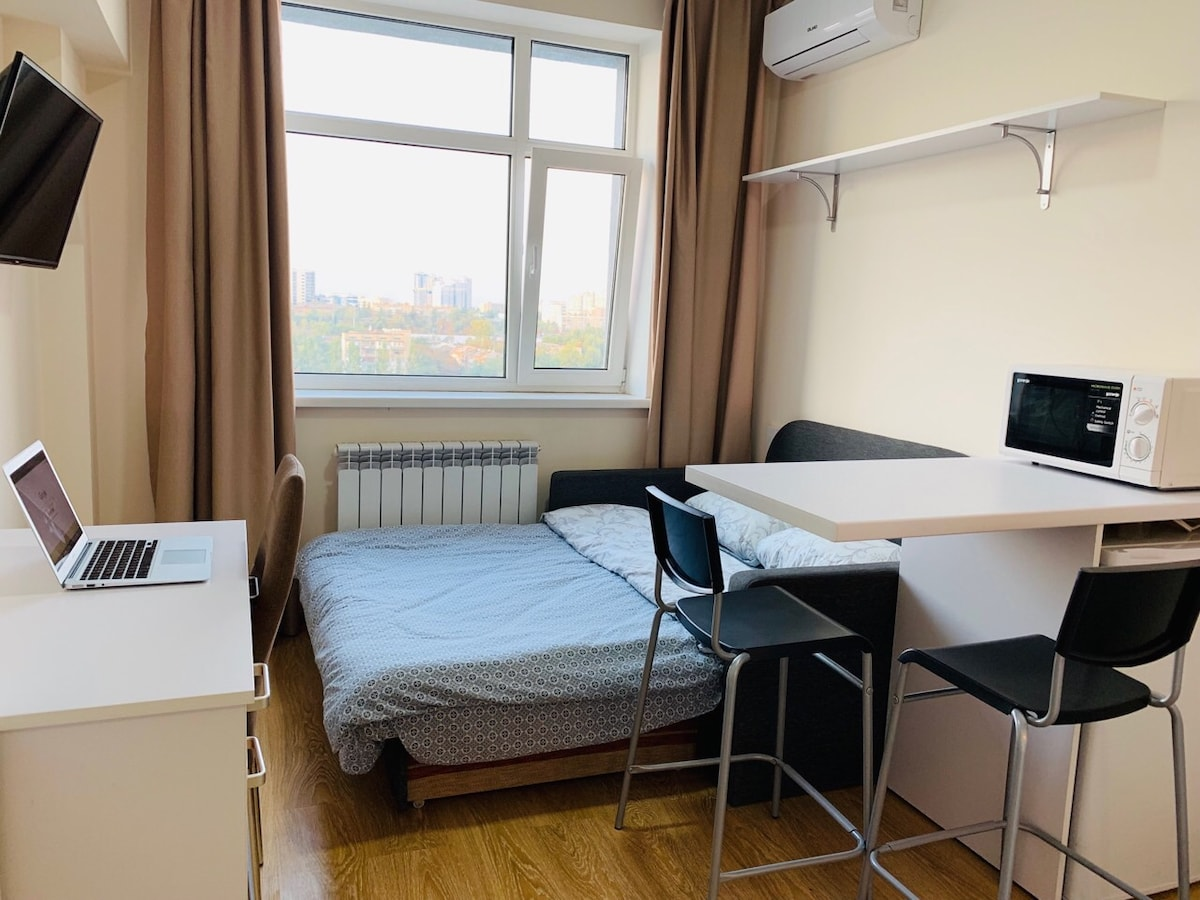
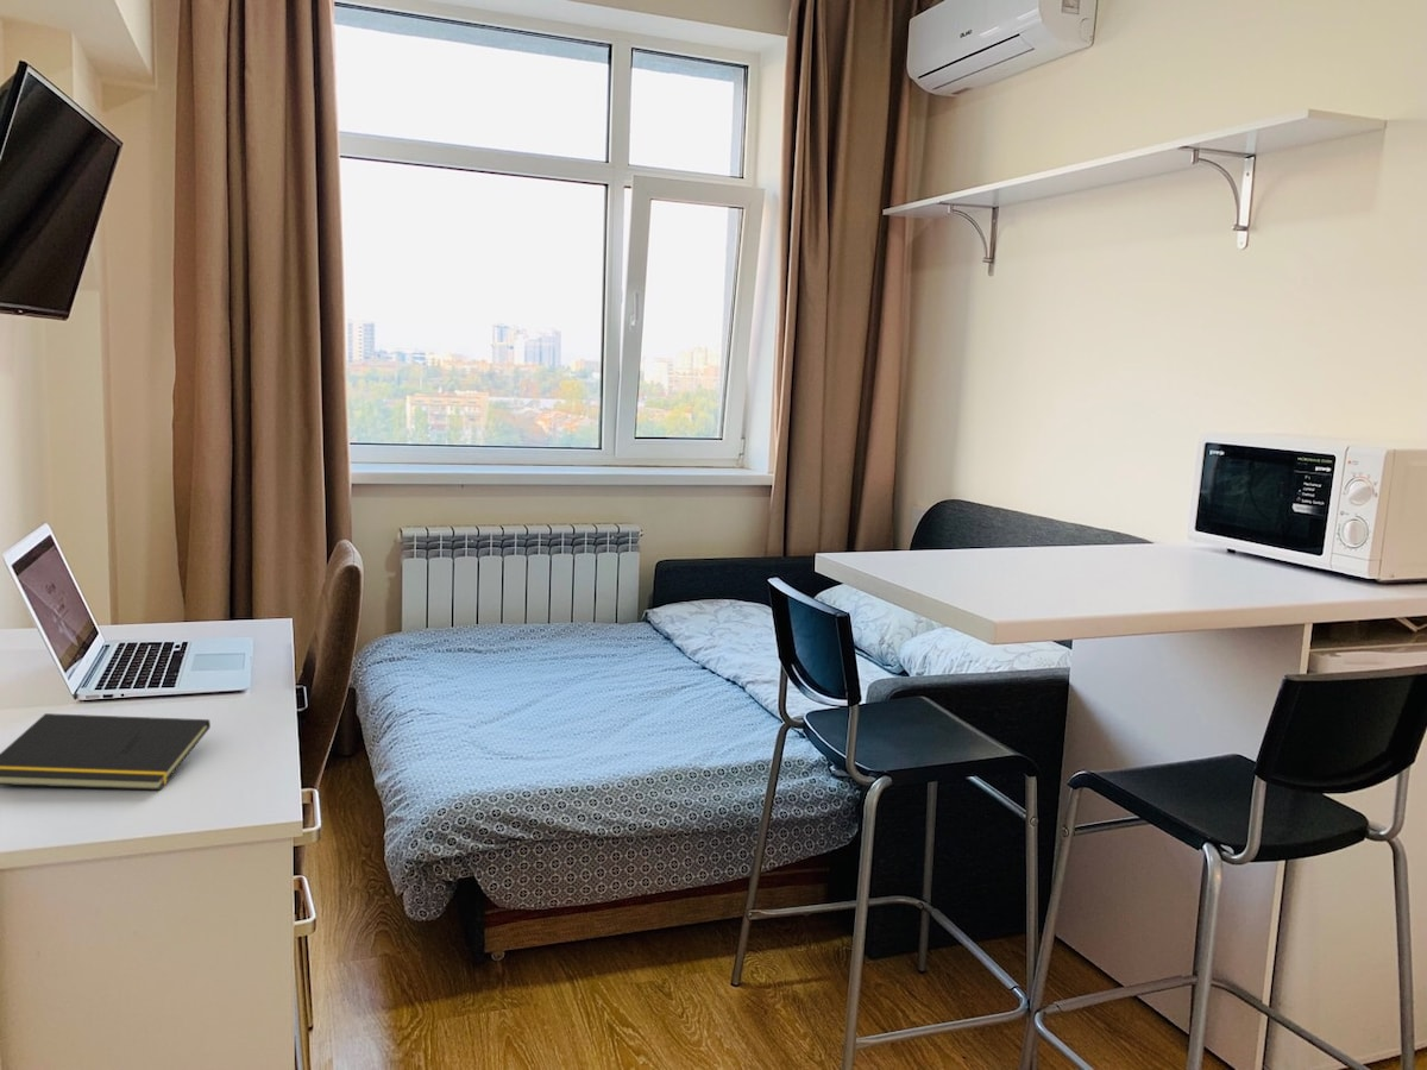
+ notepad [0,712,212,792]
